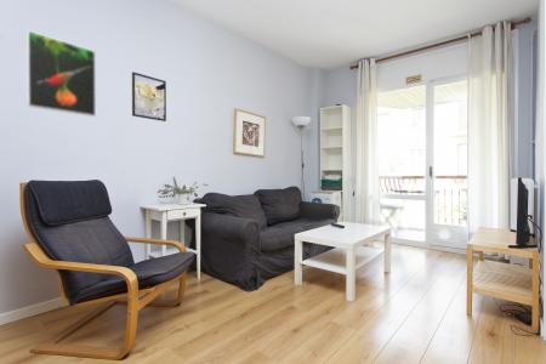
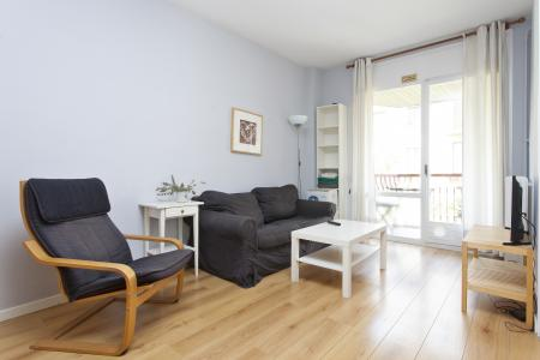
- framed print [25,29,97,118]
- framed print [131,70,167,123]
